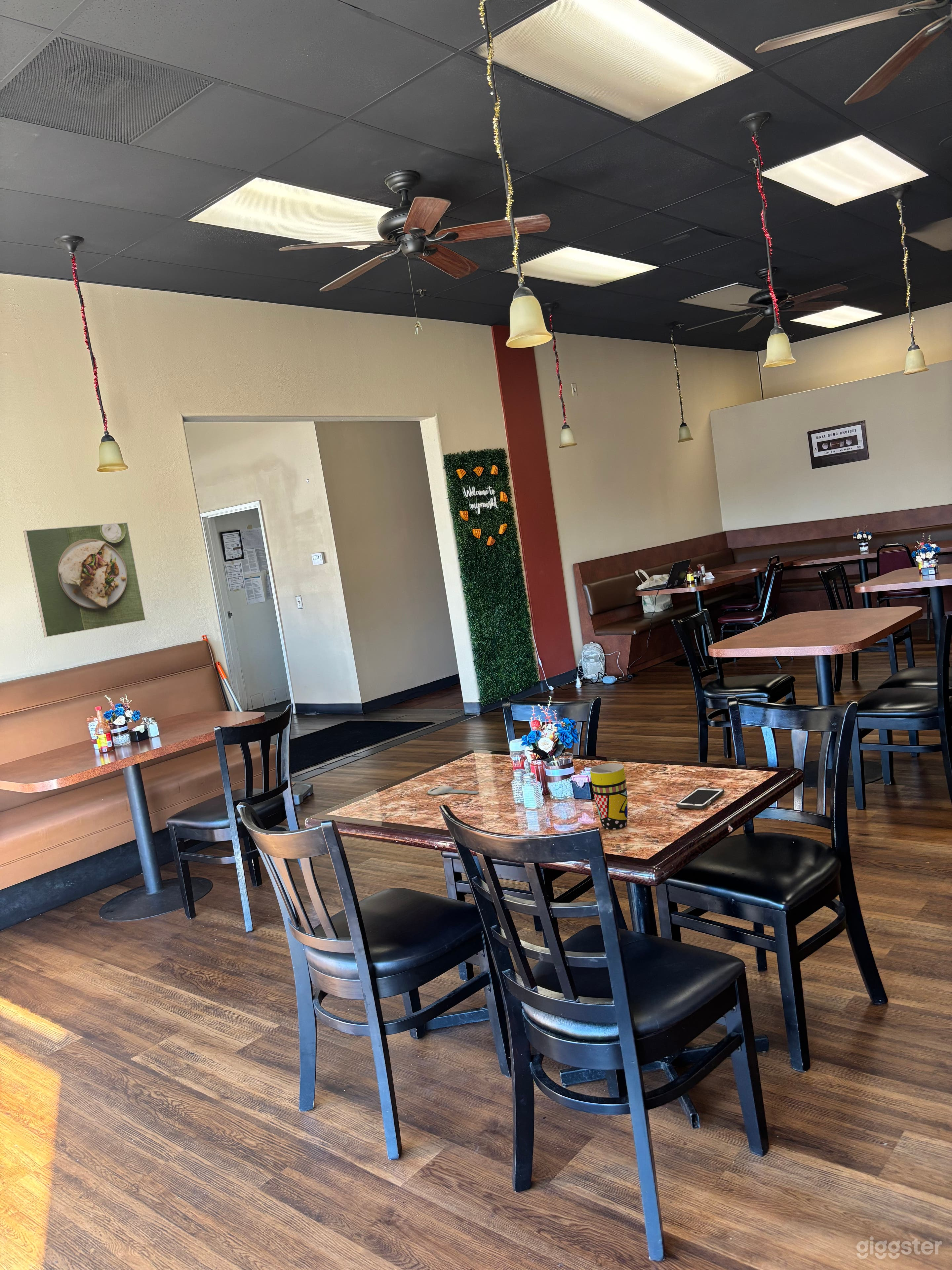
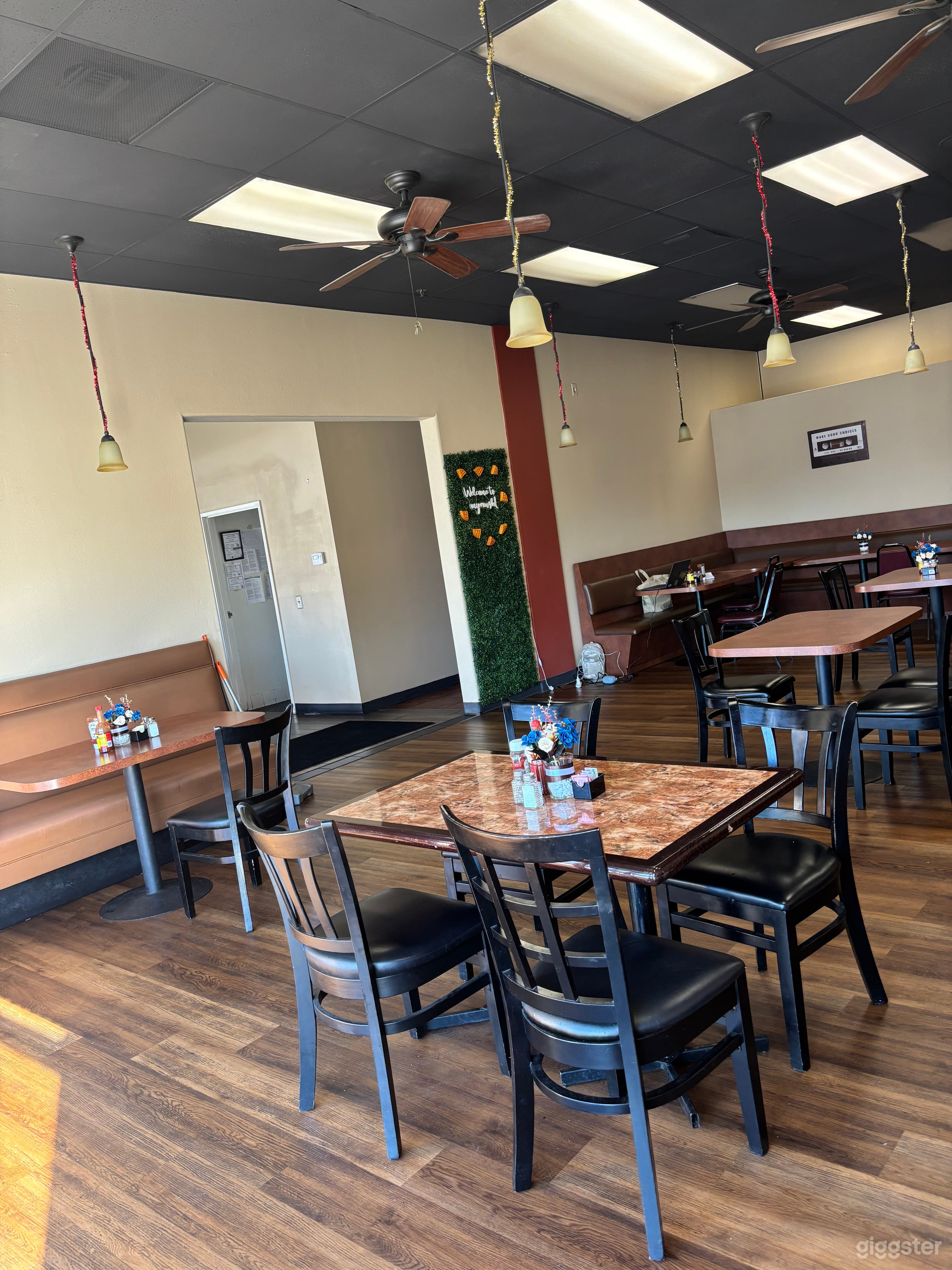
- cell phone [676,787,725,809]
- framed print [23,522,146,638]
- key [427,786,479,795]
- mug [590,763,628,830]
